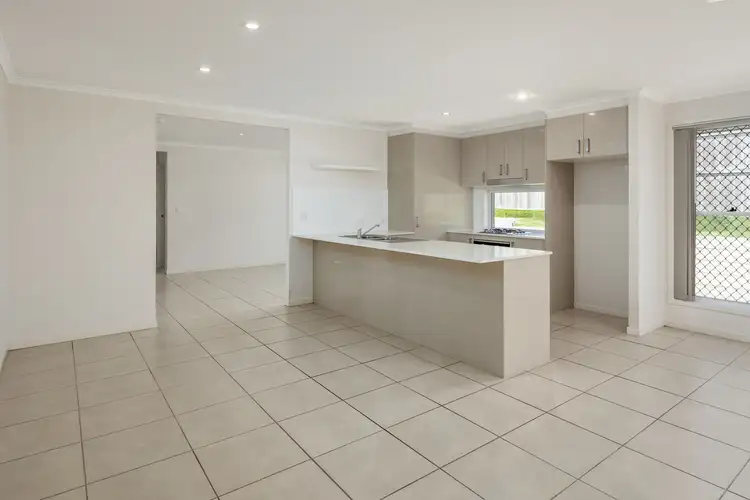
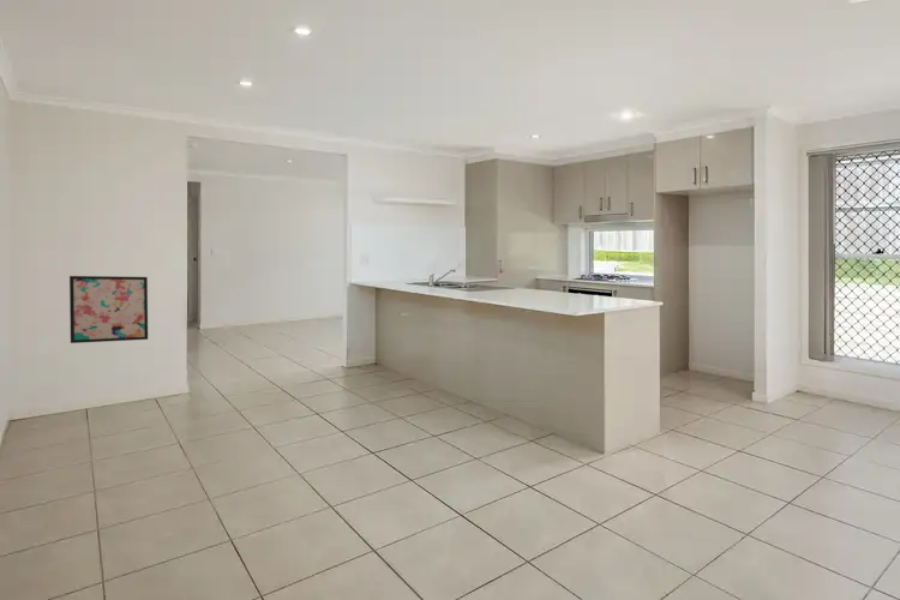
+ wall art [68,275,149,344]
